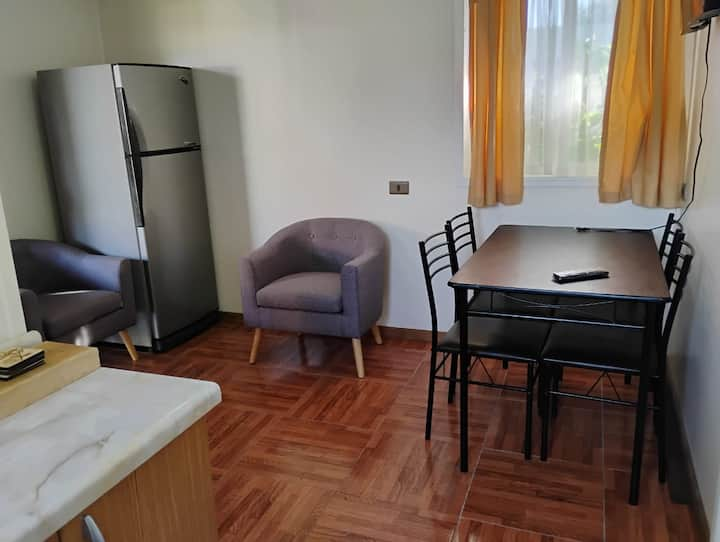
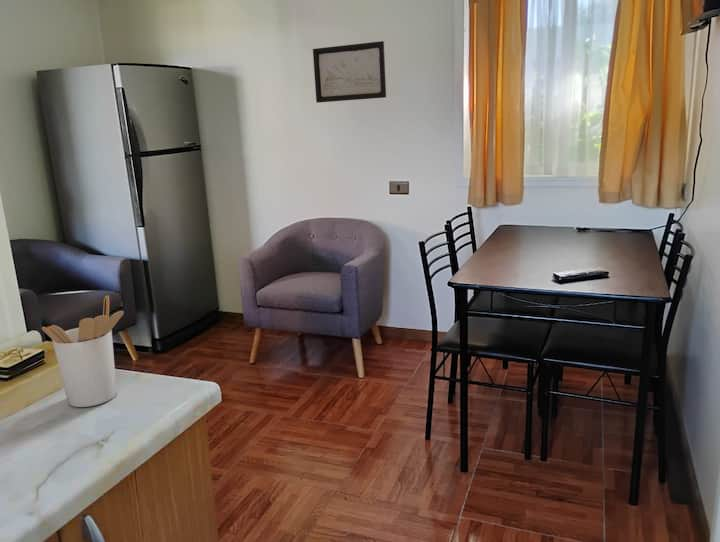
+ utensil holder [41,294,125,408]
+ wall art [312,40,387,104]
